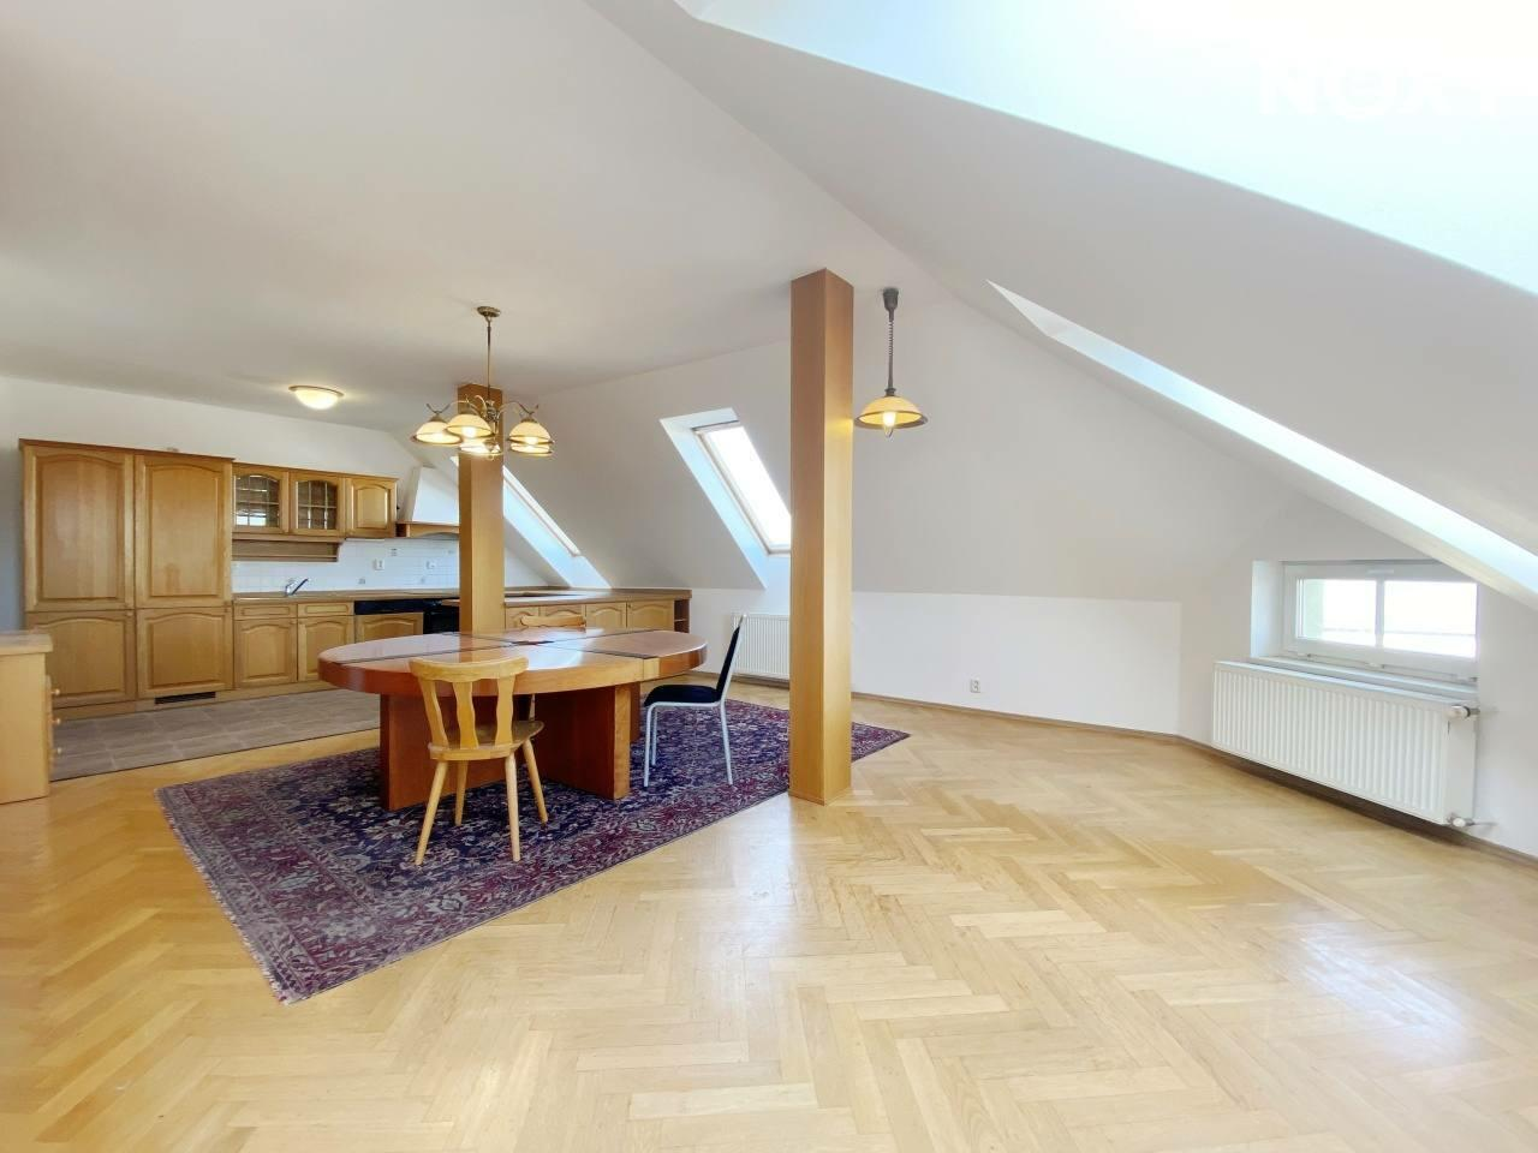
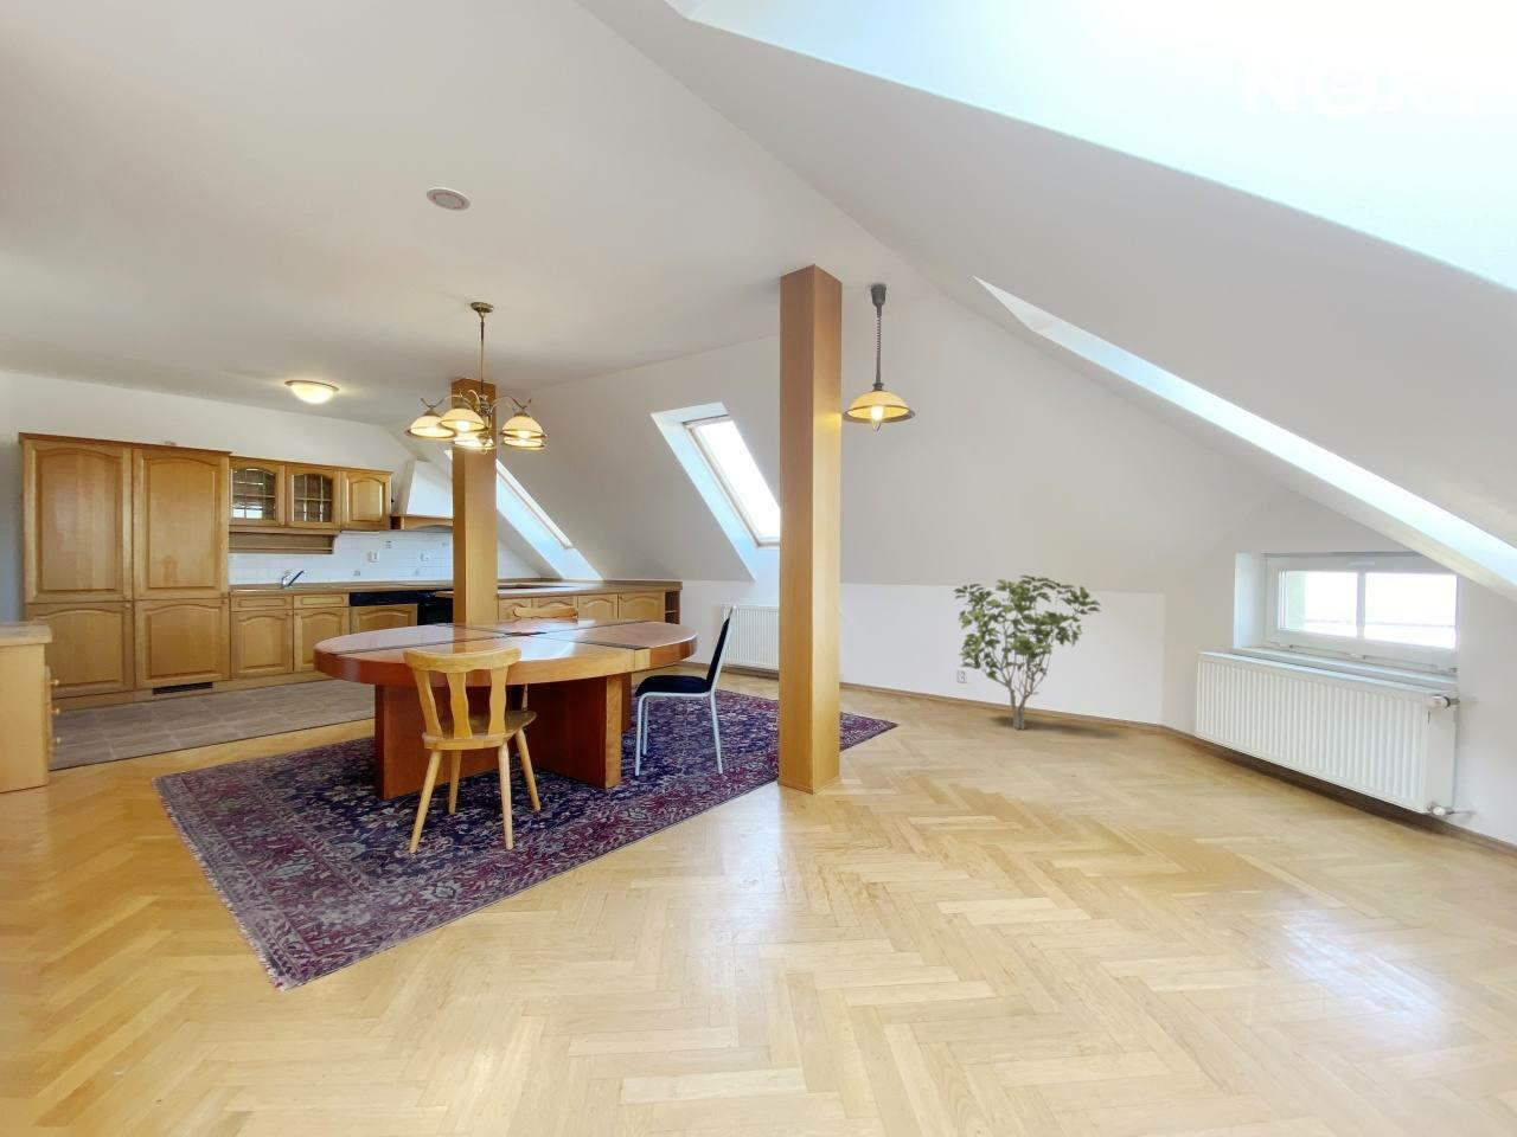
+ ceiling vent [425,186,472,213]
+ shrub [953,574,1104,731]
